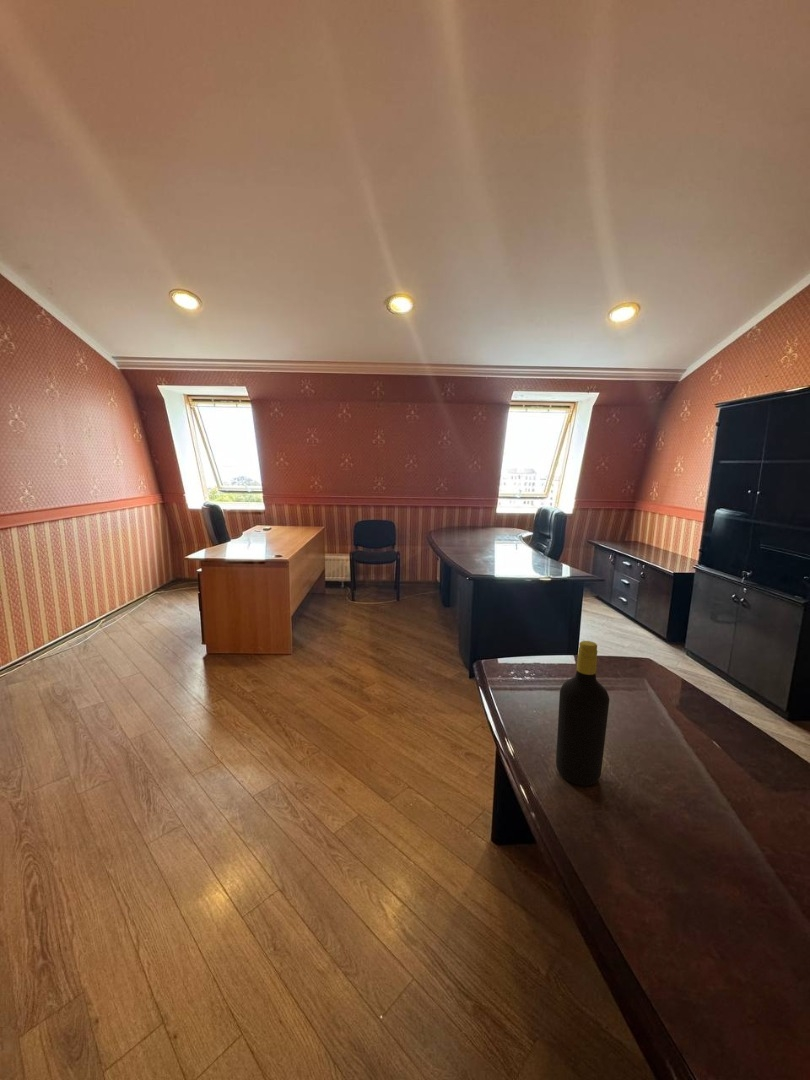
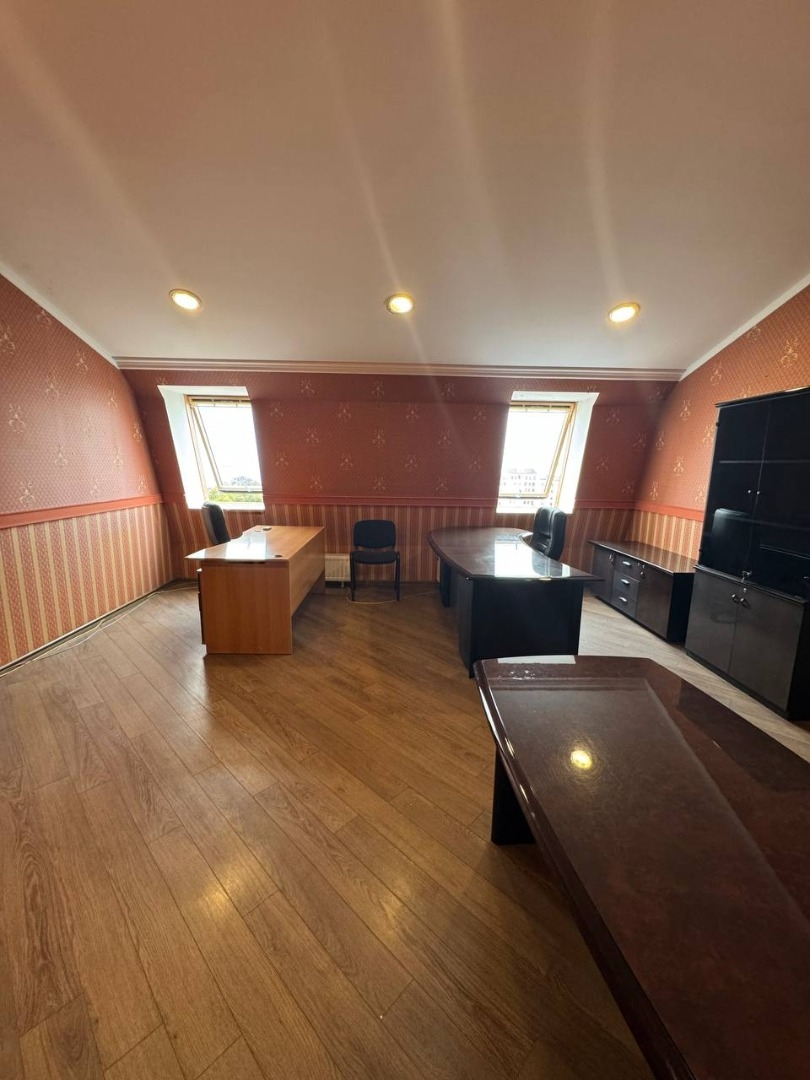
- bottle [555,640,610,787]
